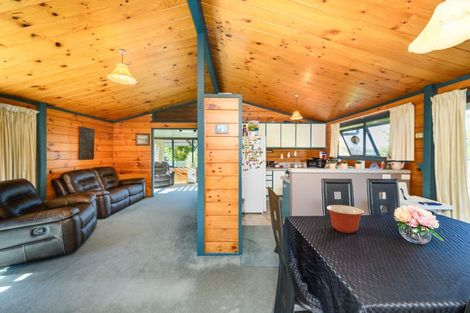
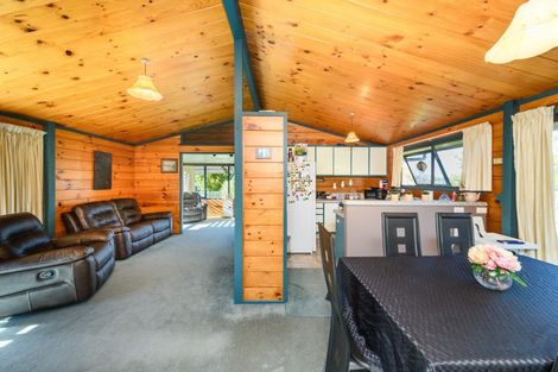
- mixing bowl [326,204,365,234]
